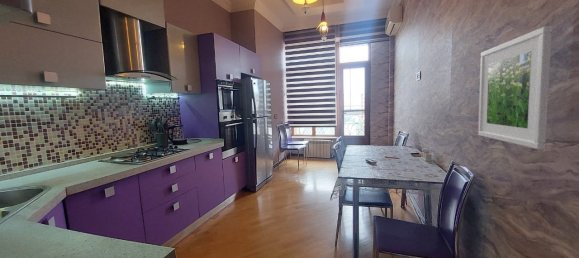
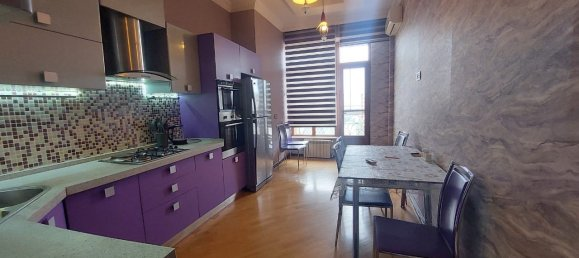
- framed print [477,25,553,150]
